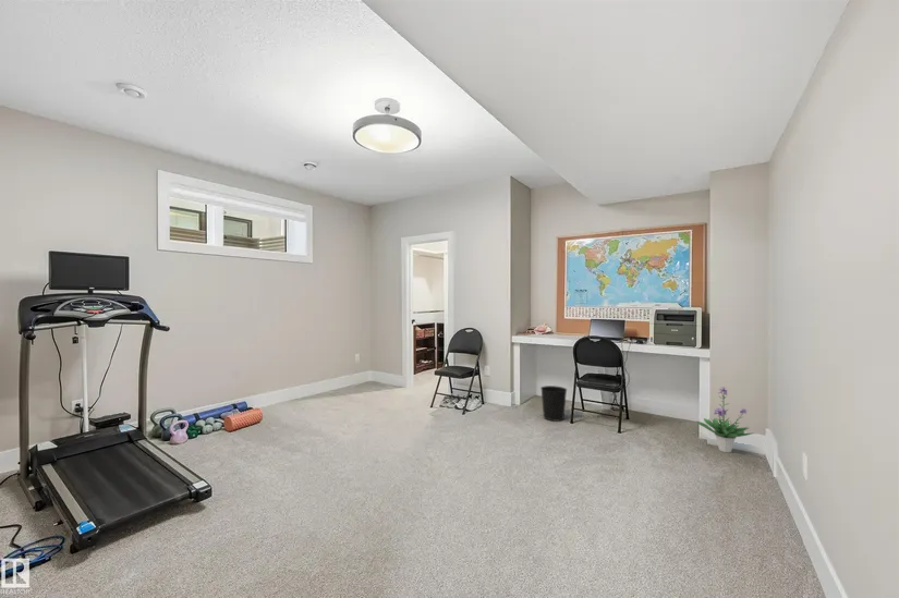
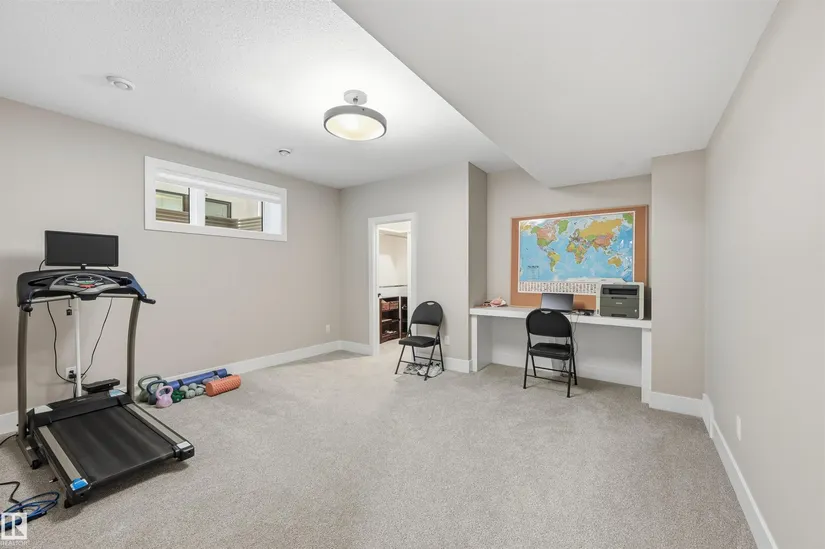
- potted plant [696,386,754,453]
- wastebasket [539,385,568,423]
